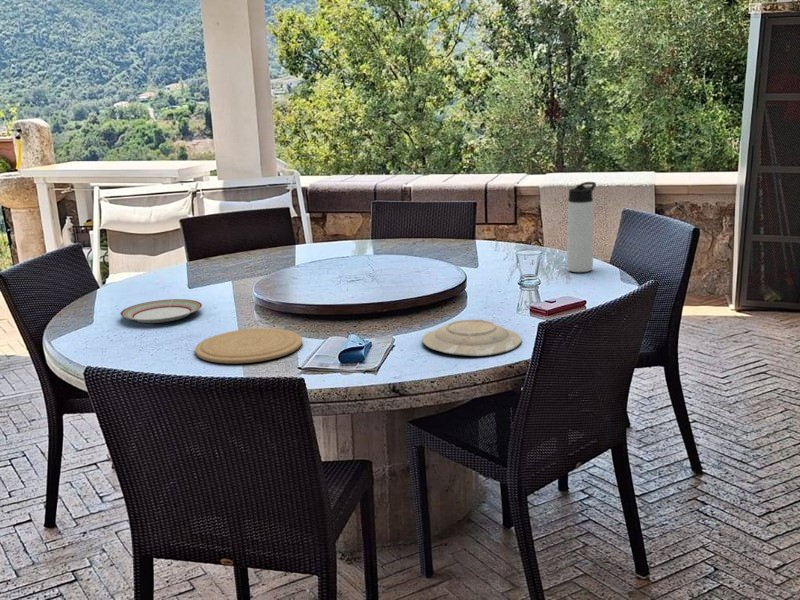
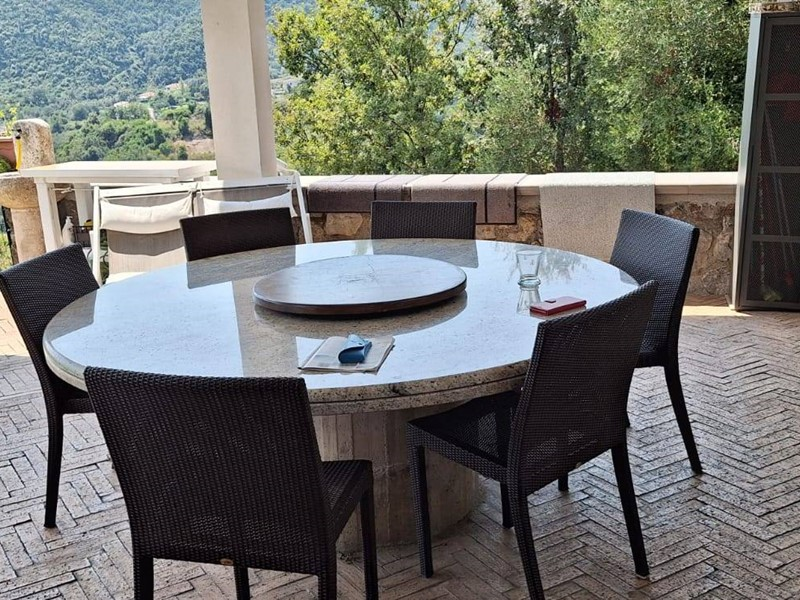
- thermos bottle [566,181,597,273]
- plate [119,298,203,324]
- plate [194,327,303,364]
- plate [421,319,522,357]
